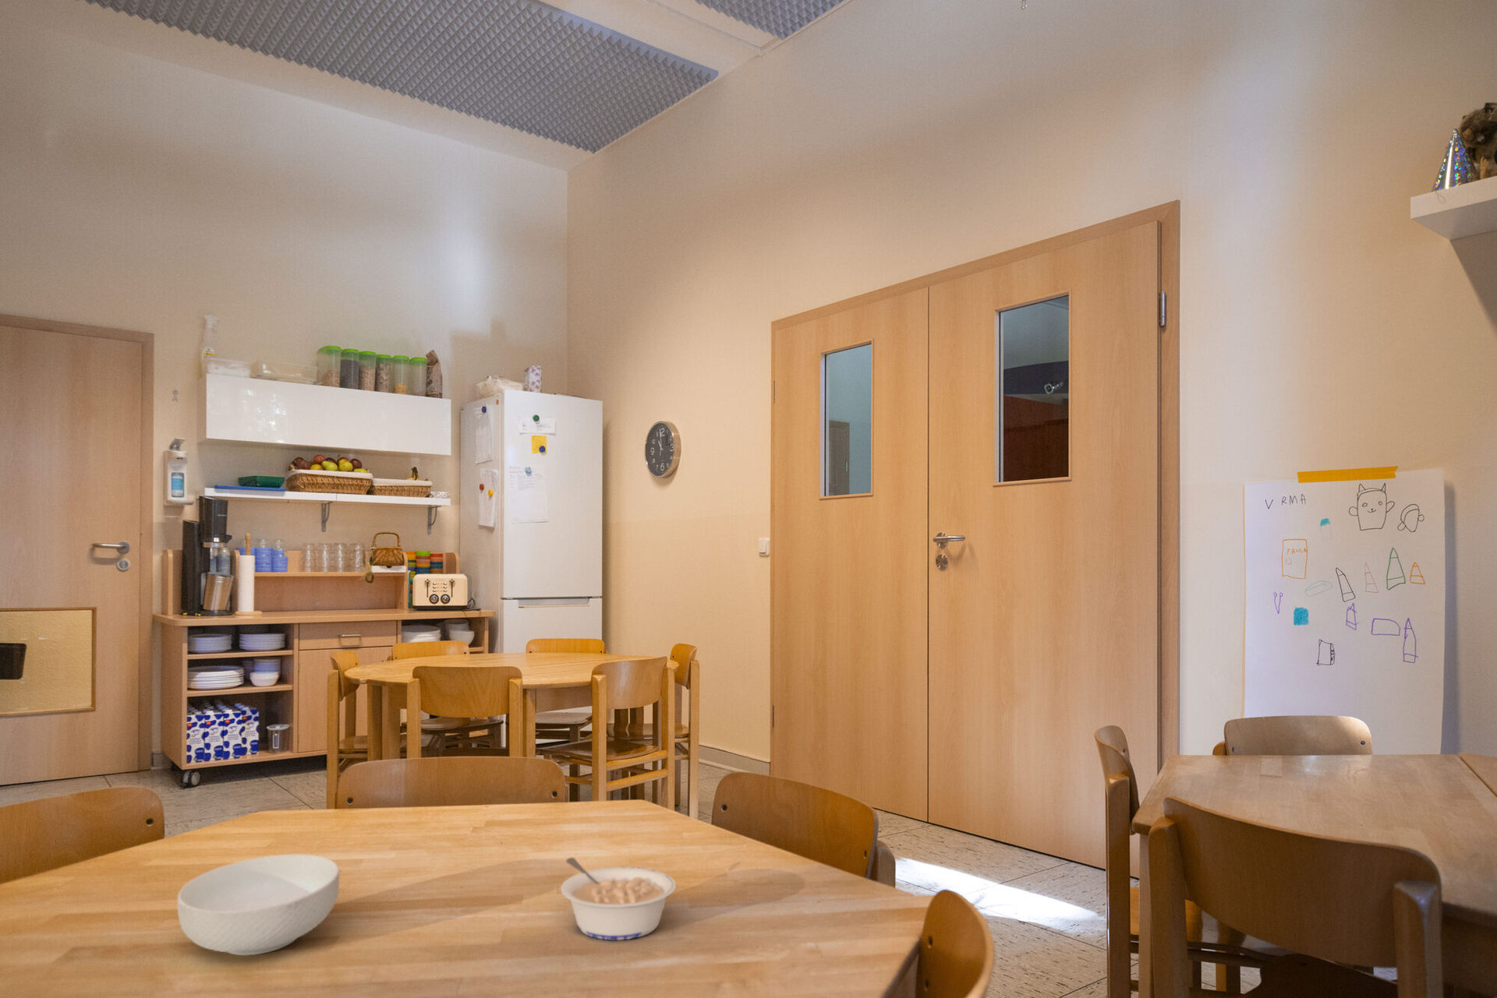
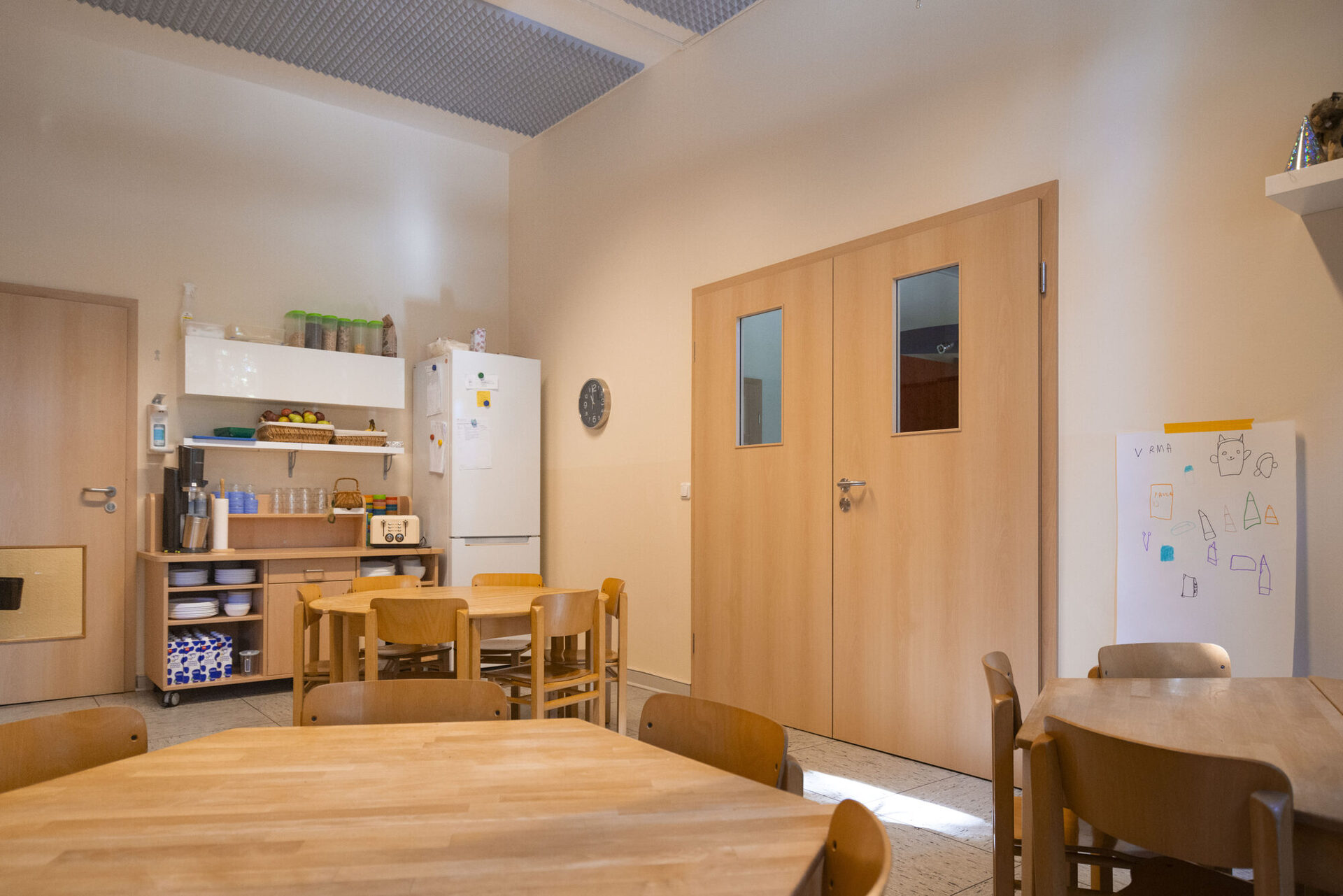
- legume [560,857,677,941]
- cereal bowl [177,854,340,956]
